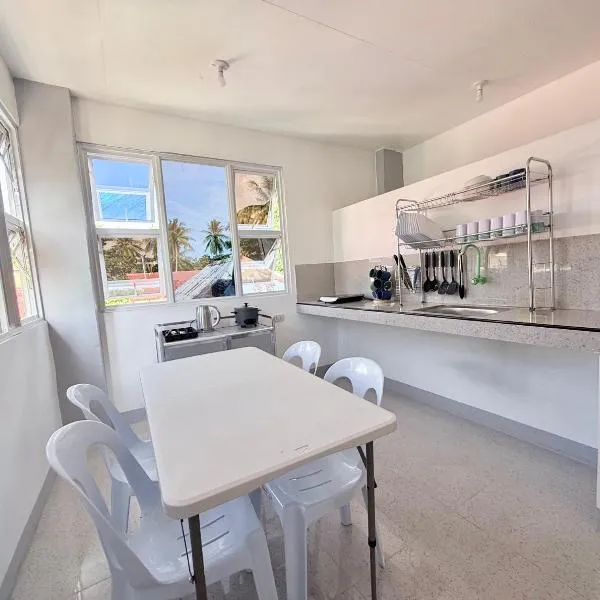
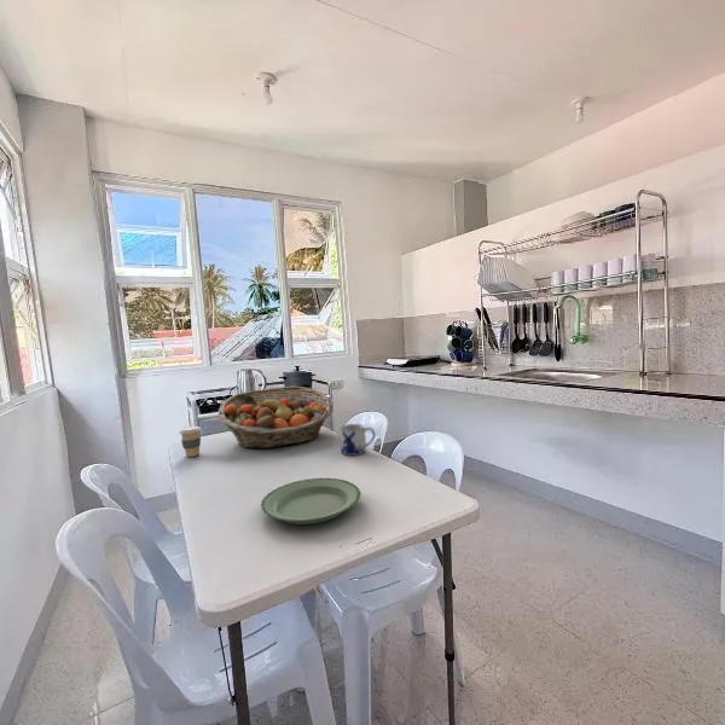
+ coffee cup [178,425,202,458]
+ mug [338,423,377,457]
+ plate [260,477,362,526]
+ fruit basket [218,385,334,450]
